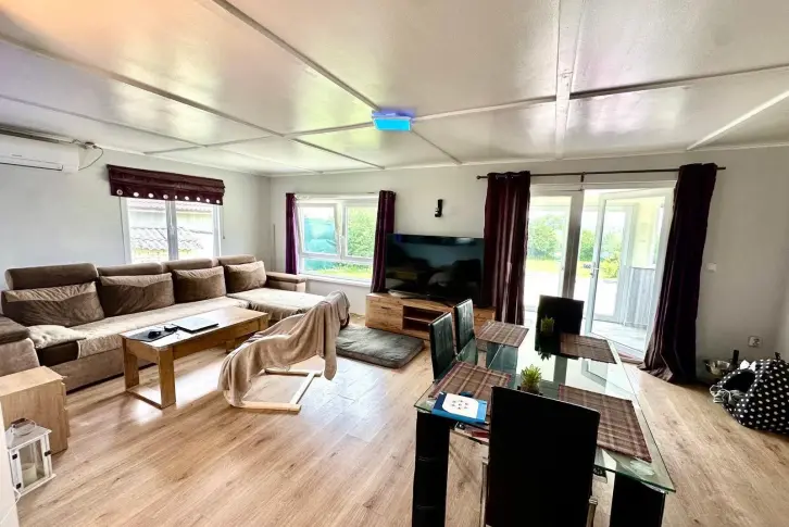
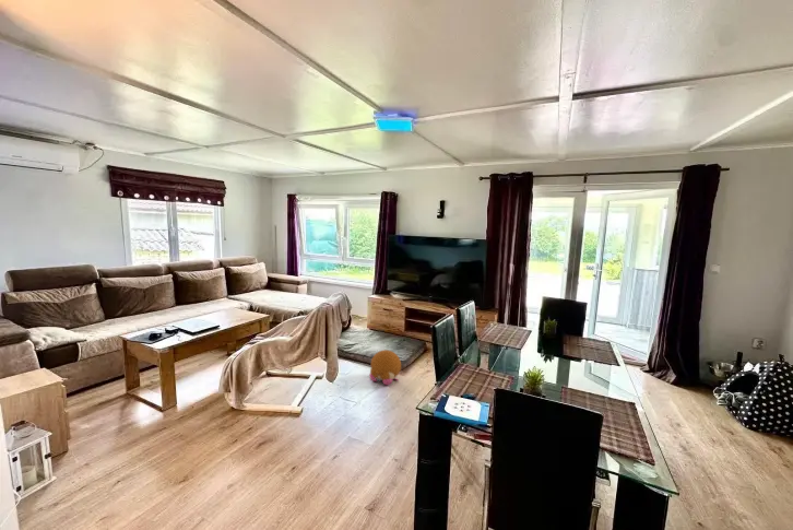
+ plush toy [368,349,402,386]
